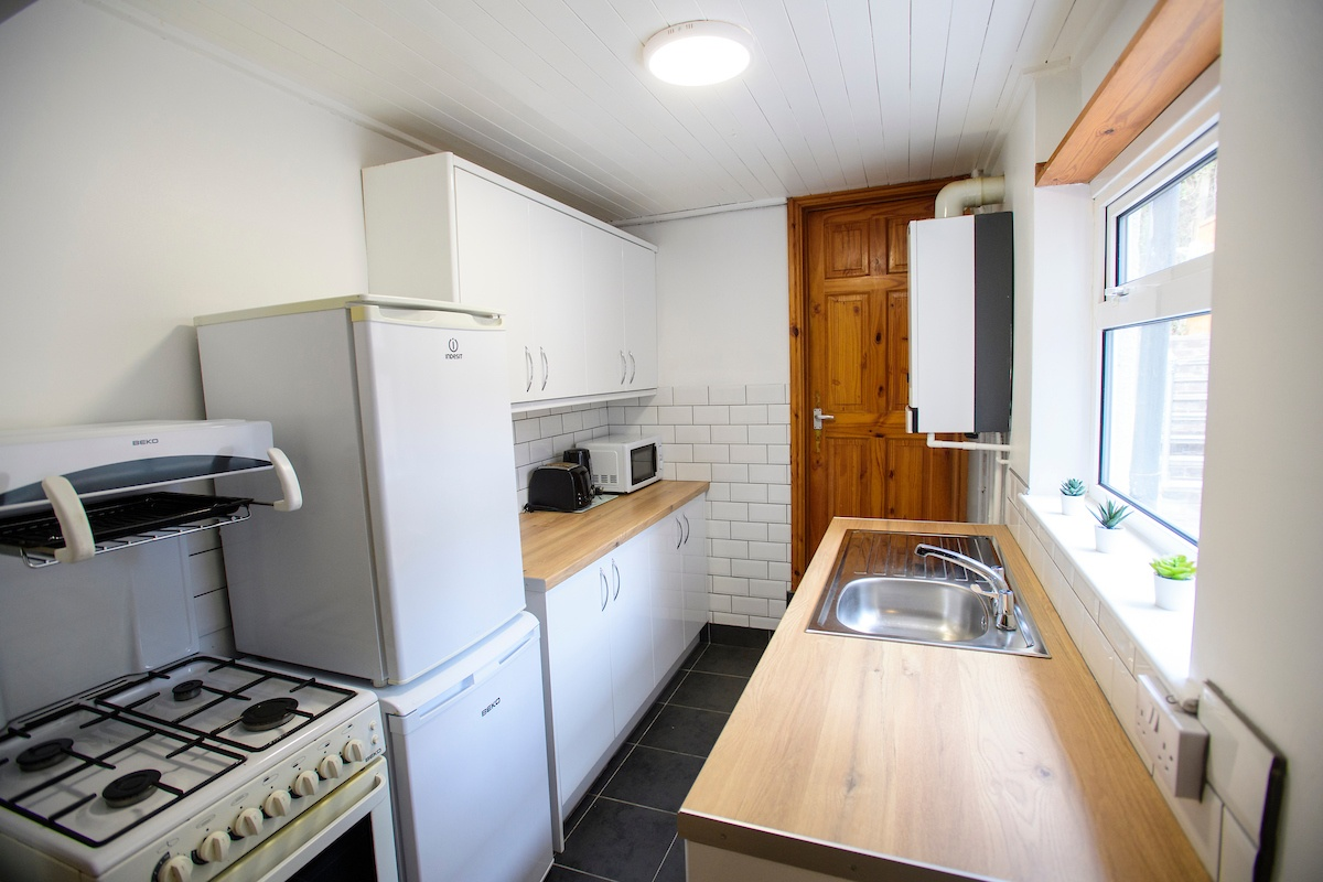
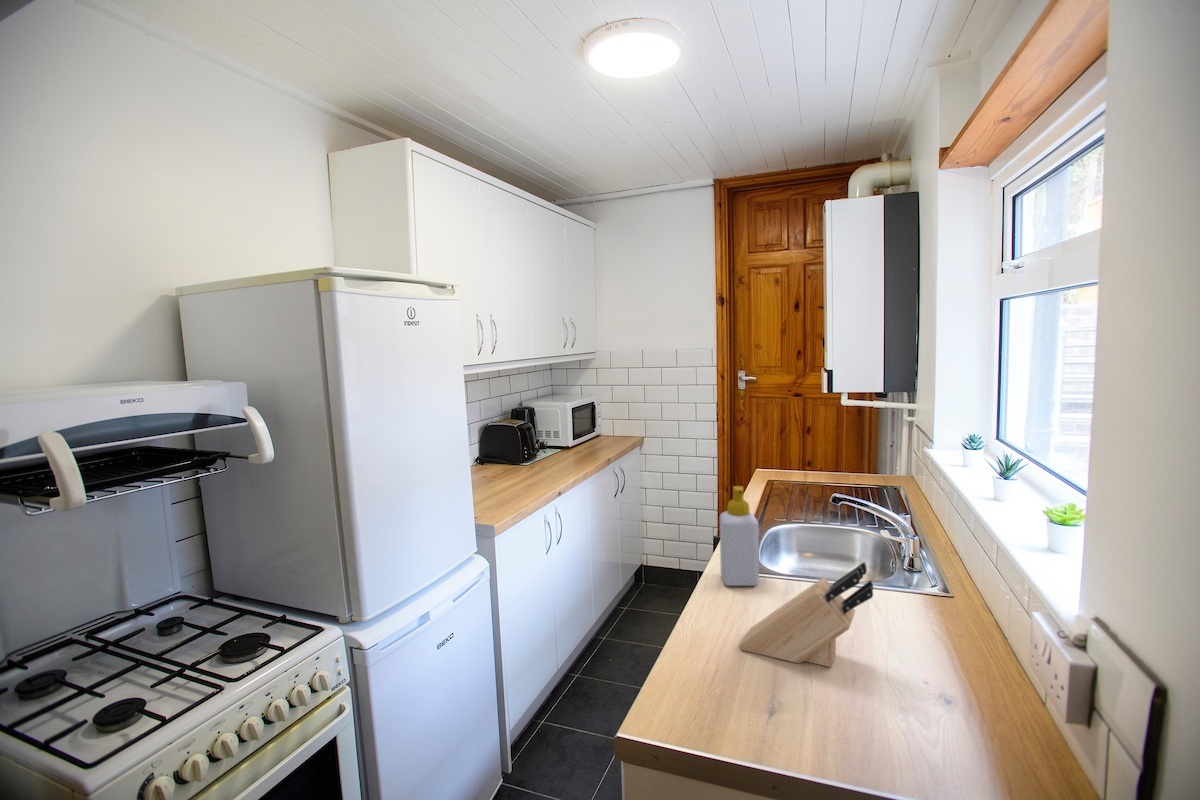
+ soap bottle [719,485,760,587]
+ knife block [738,561,874,668]
